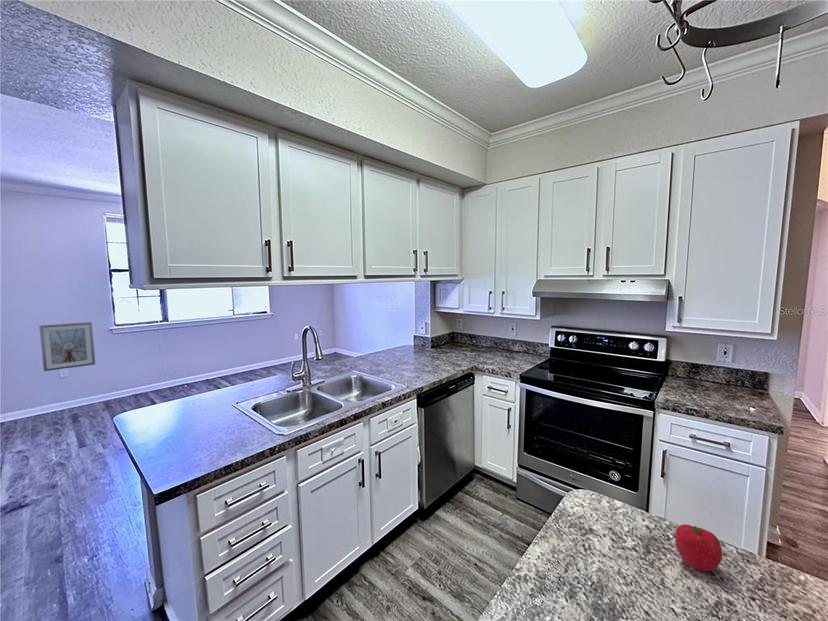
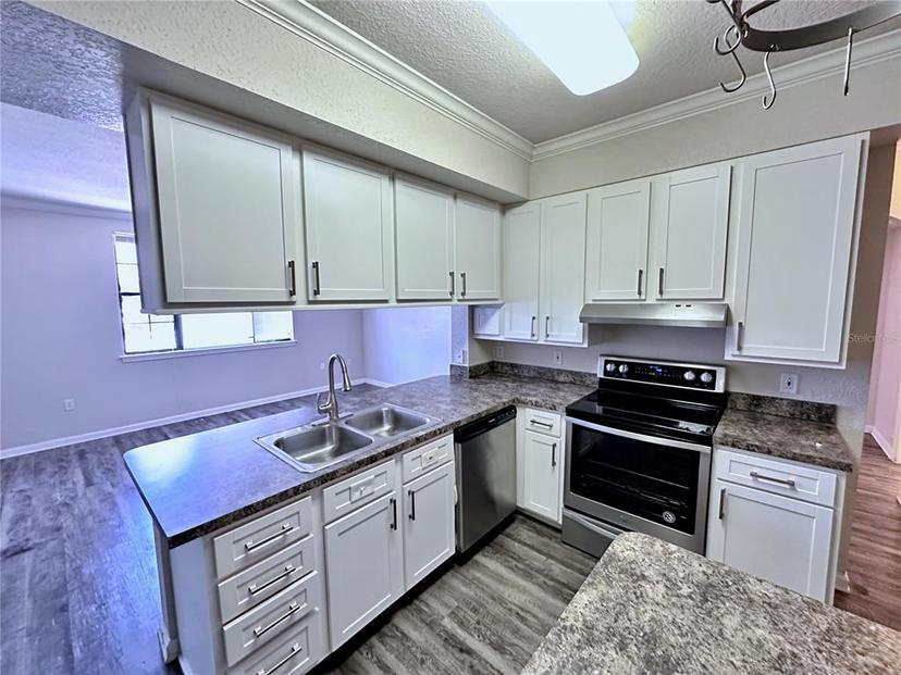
- fruit [674,523,723,572]
- picture frame [38,321,96,372]
